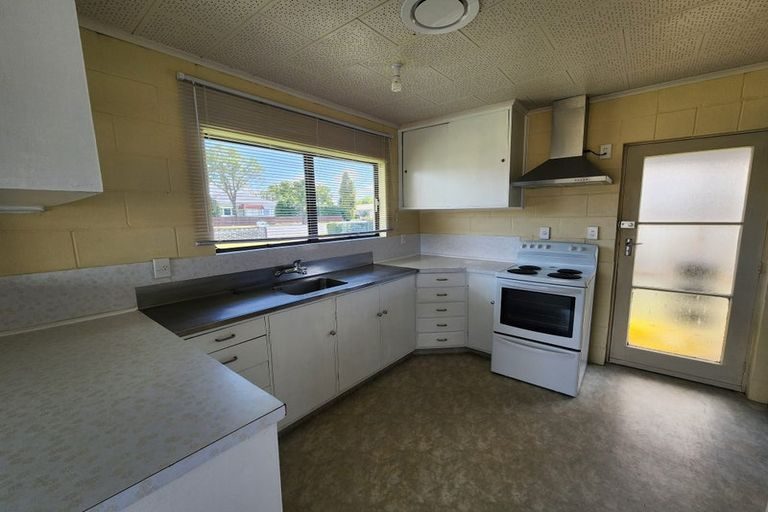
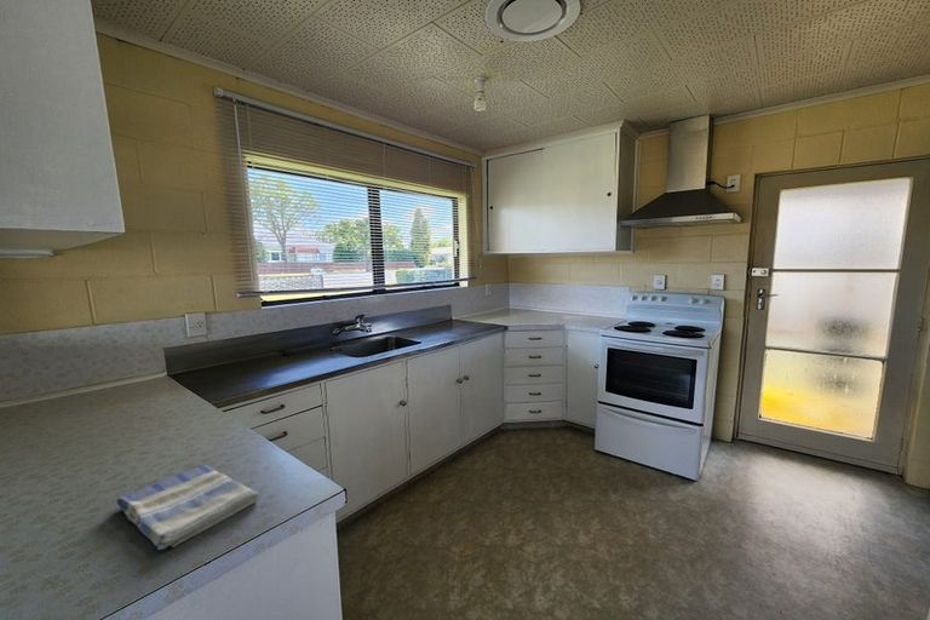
+ dish towel [116,464,260,551]
